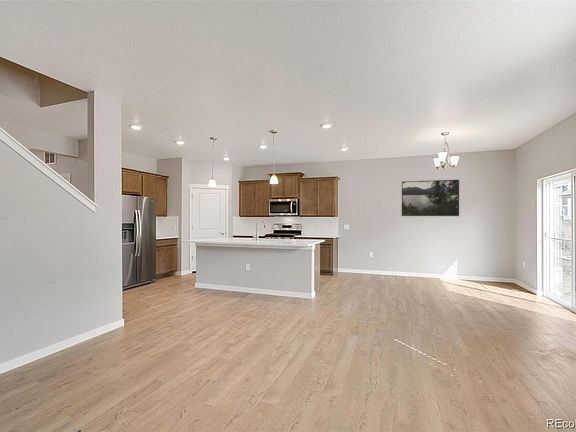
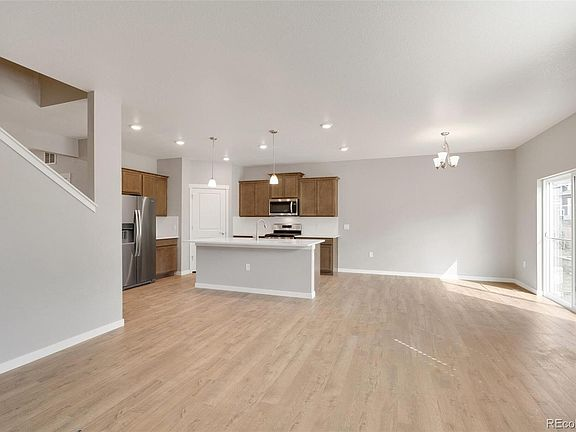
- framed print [401,179,460,217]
